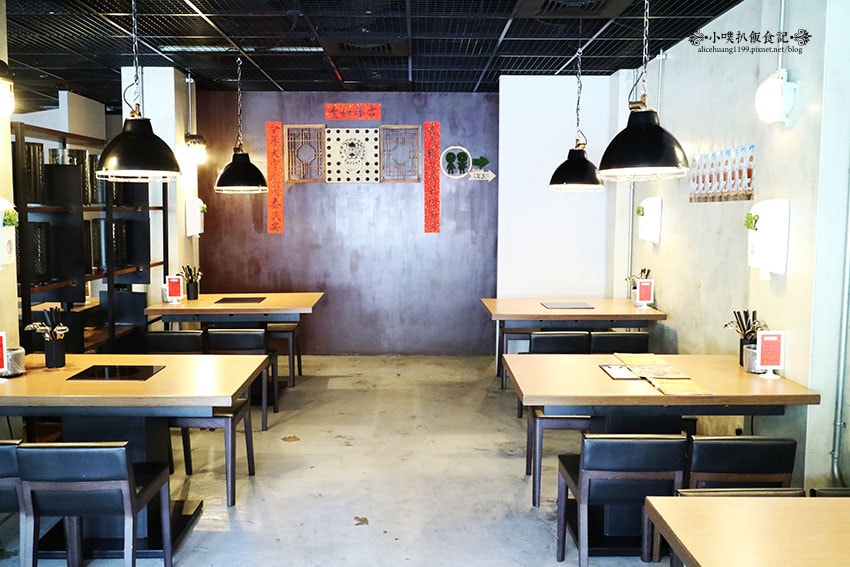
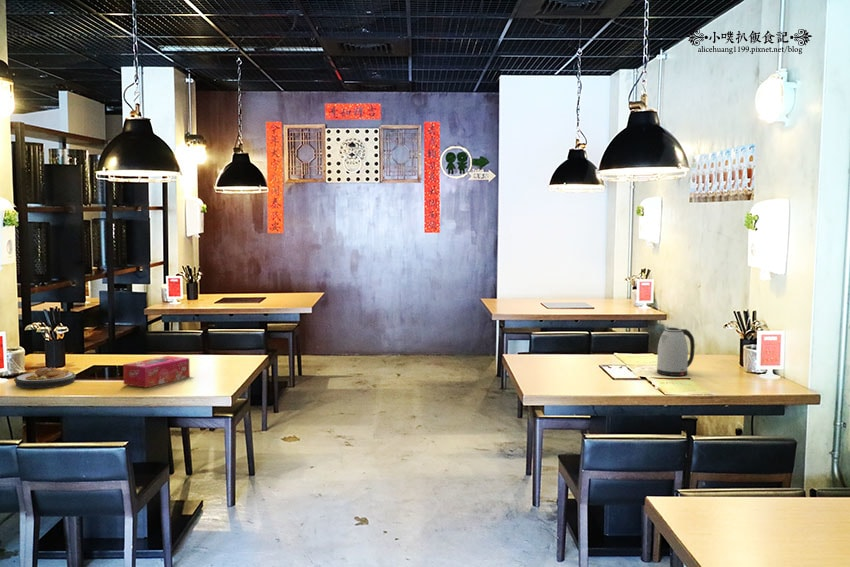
+ tissue box [122,355,191,389]
+ plate [13,367,77,389]
+ kettle [656,327,696,377]
